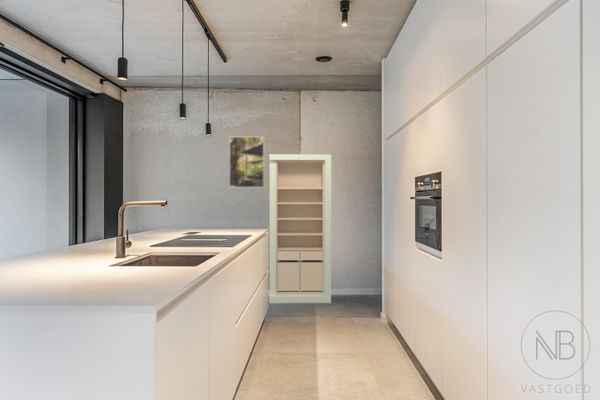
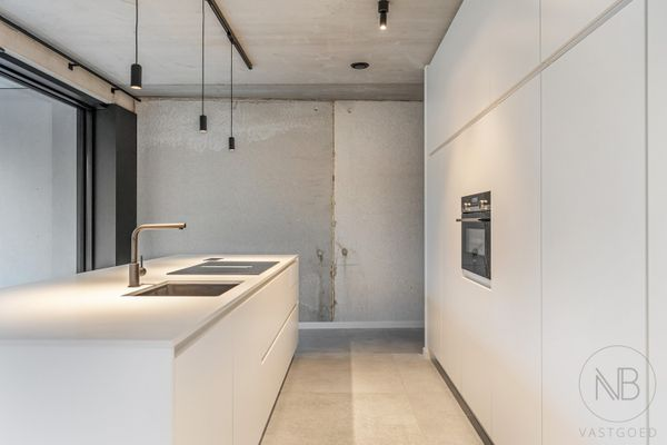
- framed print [228,136,265,188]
- storage cabinet [268,153,332,304]
